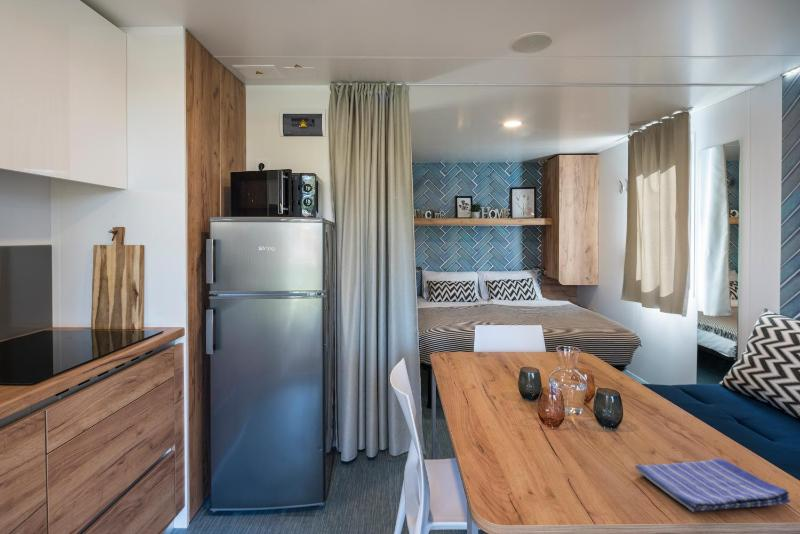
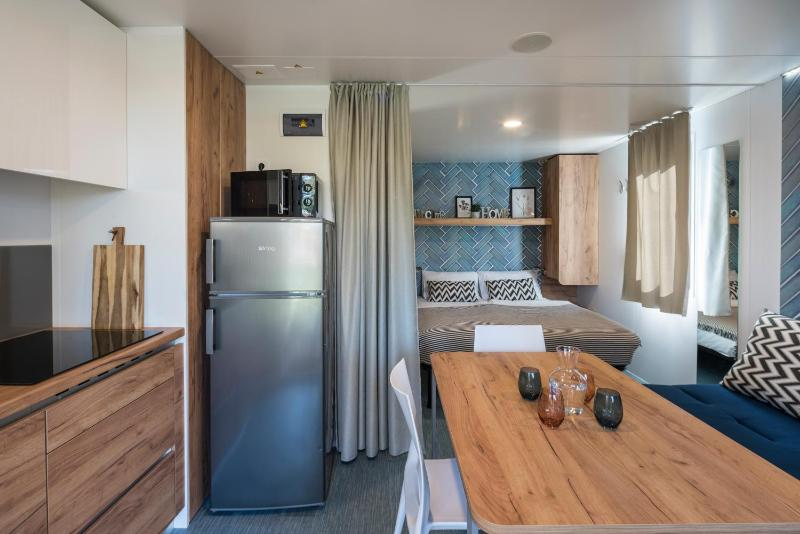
- dish towel [634,457,792,513]
